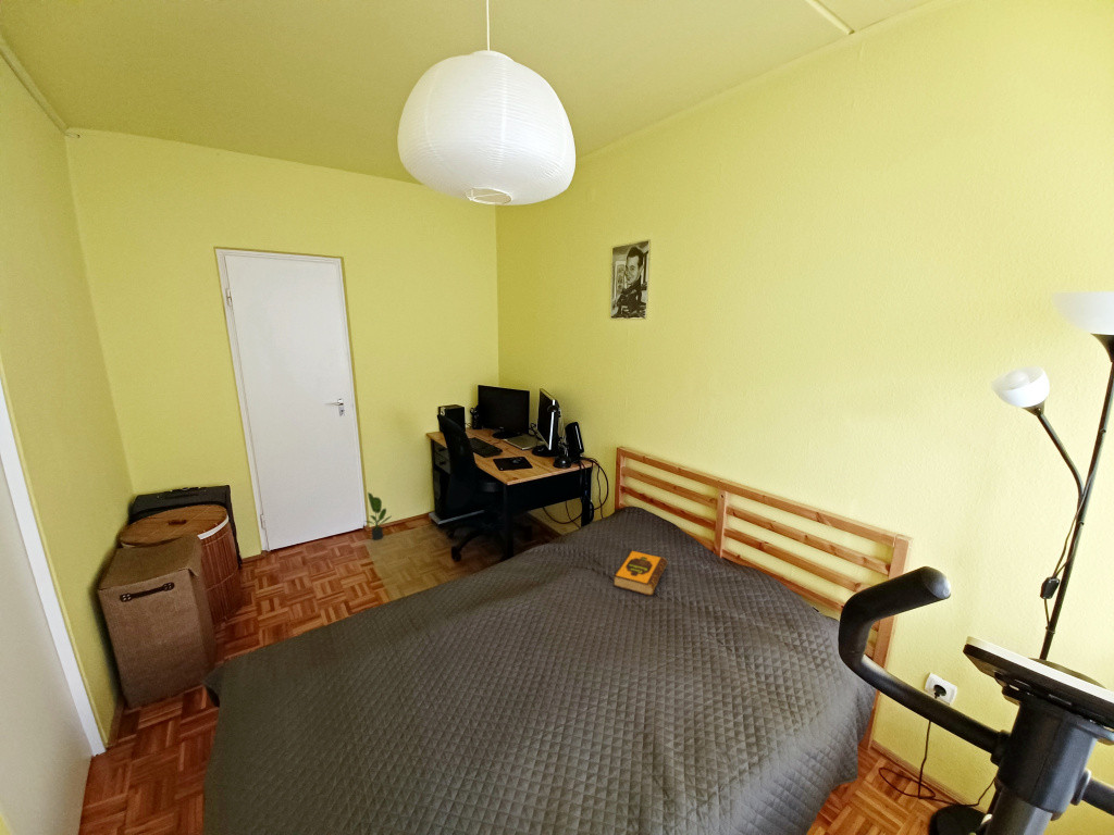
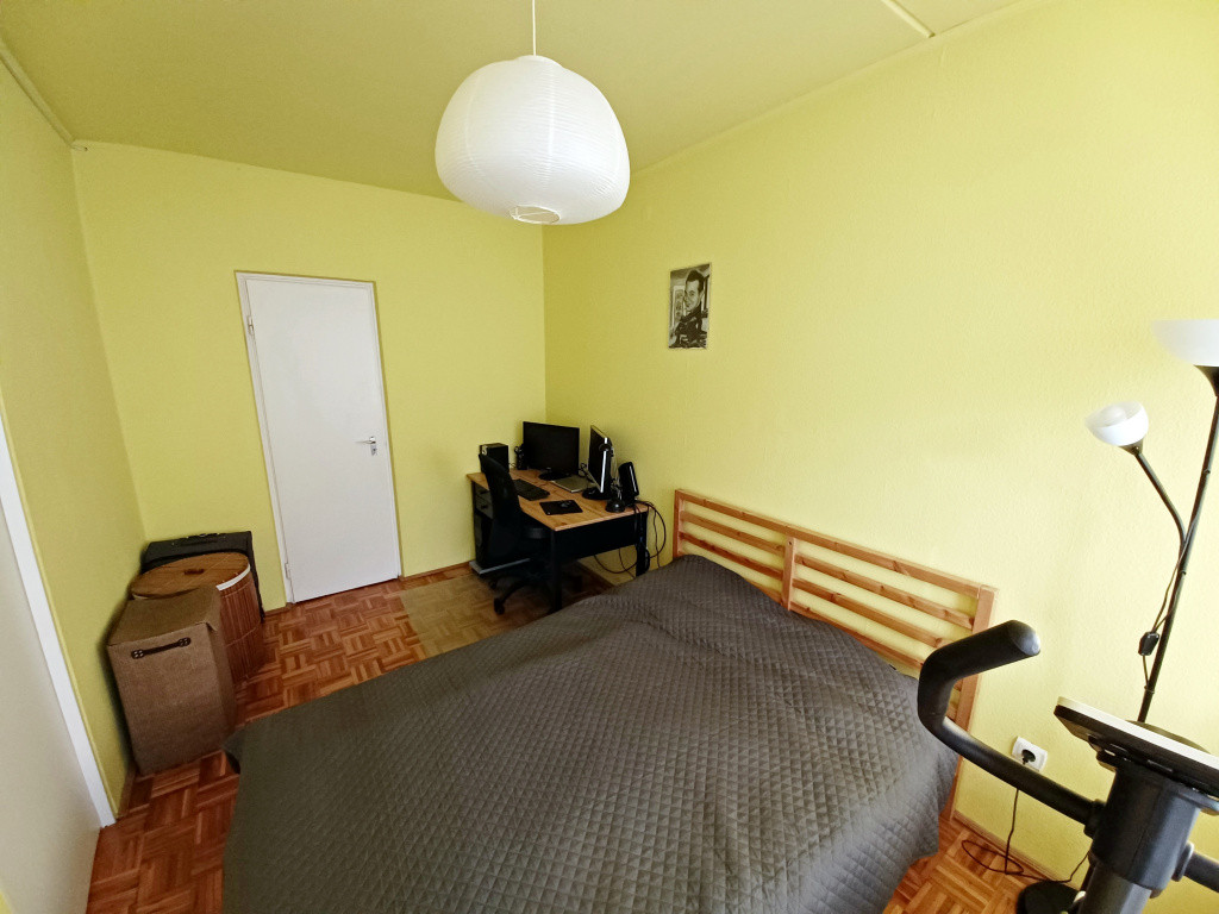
- potted plant [363,491,392,541]
- hardback book [612,549,668,597]
